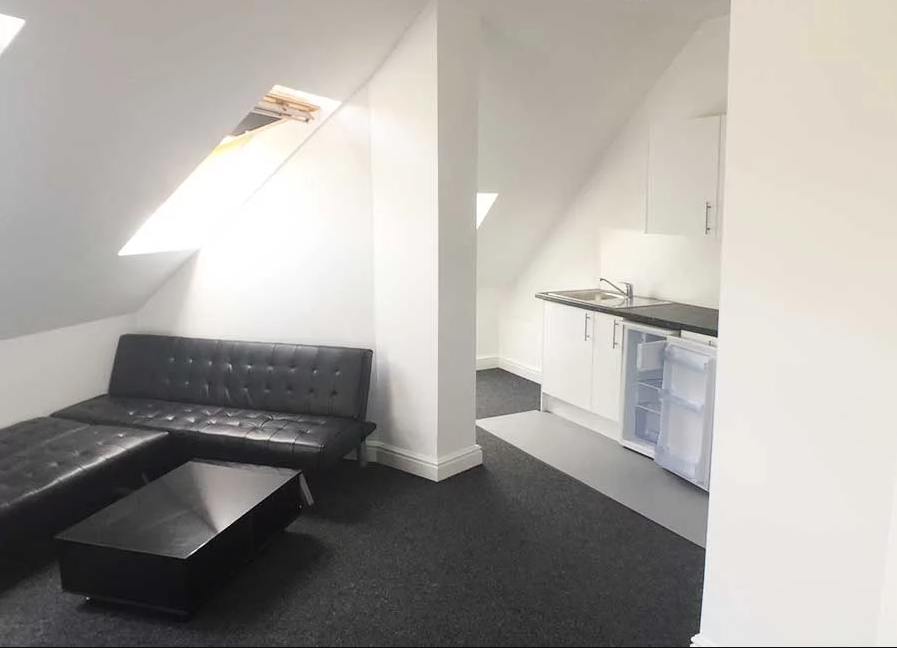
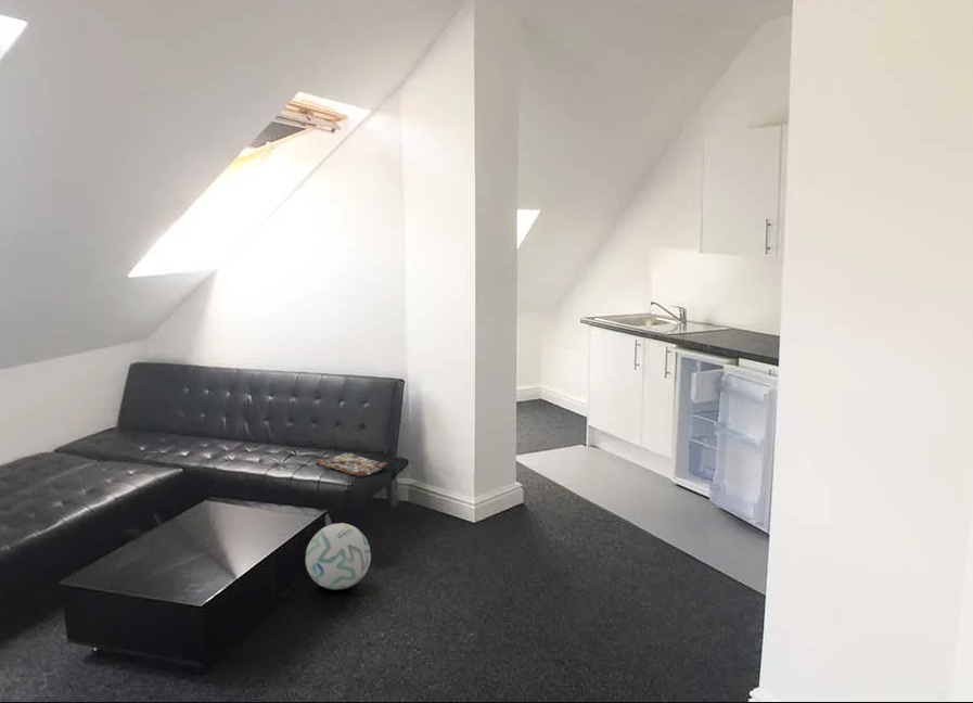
+ magazine [316,451,389,478]
+ ball [305,522,372,590]
